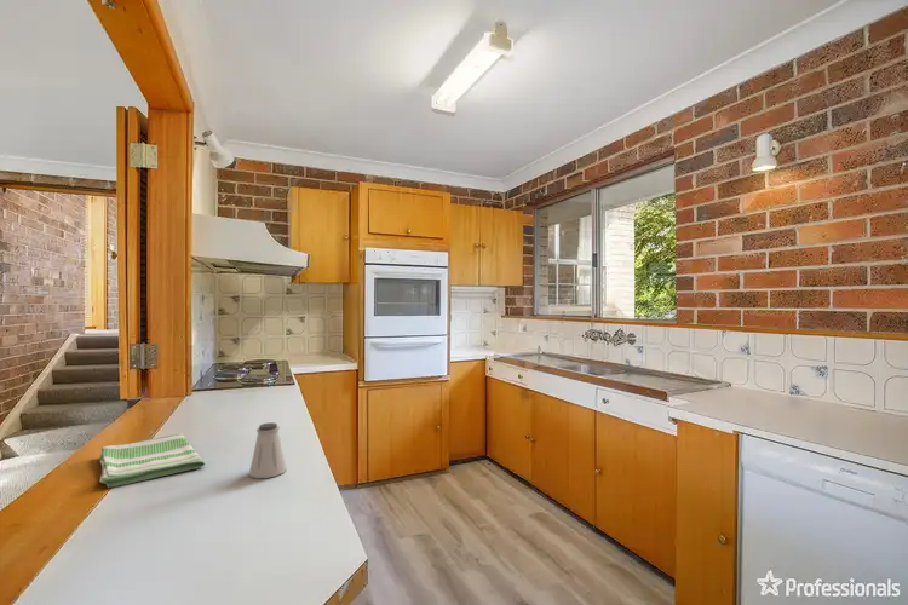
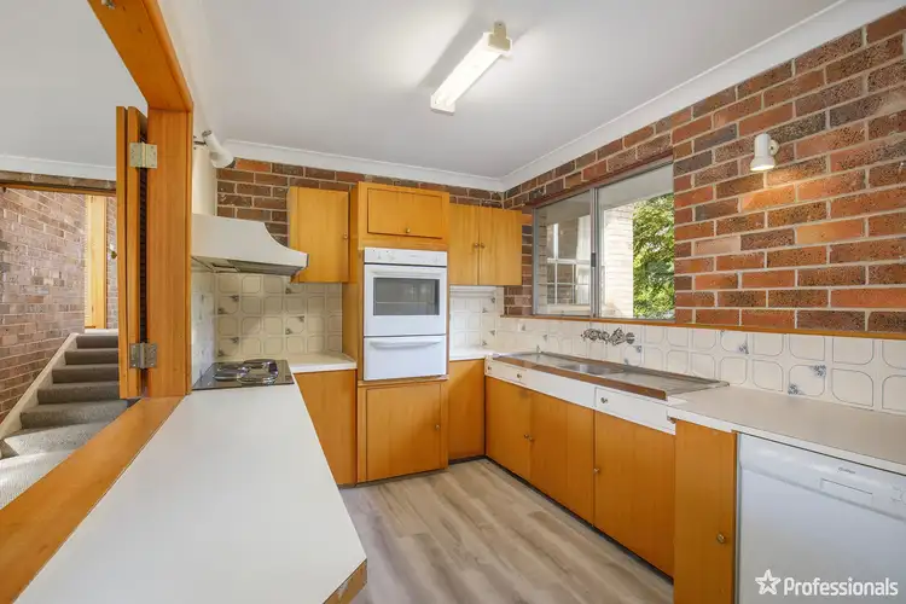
- dish towel [98,433,206,489]
- saltshaker [248,421,288,479]
